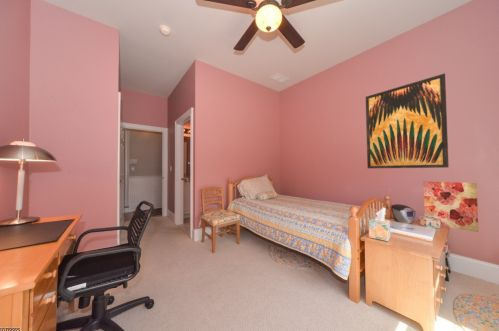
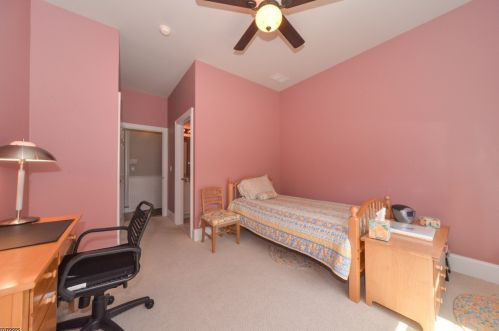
- wall art [365,72,450,169]
- wall art [422,180,479,233]
